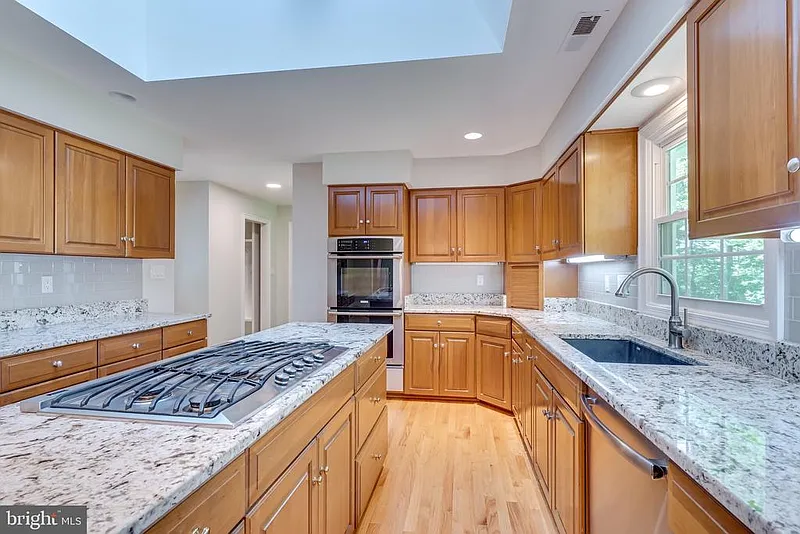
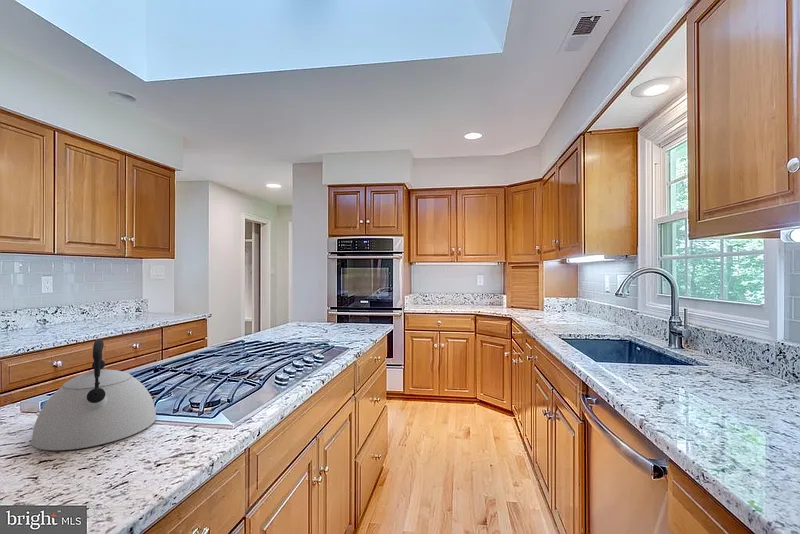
+ kettle [30,339,157,451]
